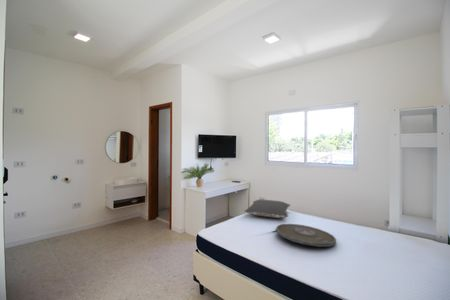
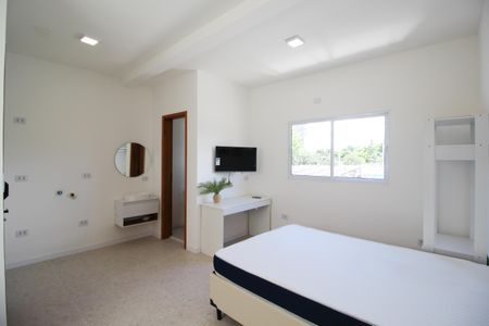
- pillow [243,198,291,219]
- serving tray [275,223,337,248]
